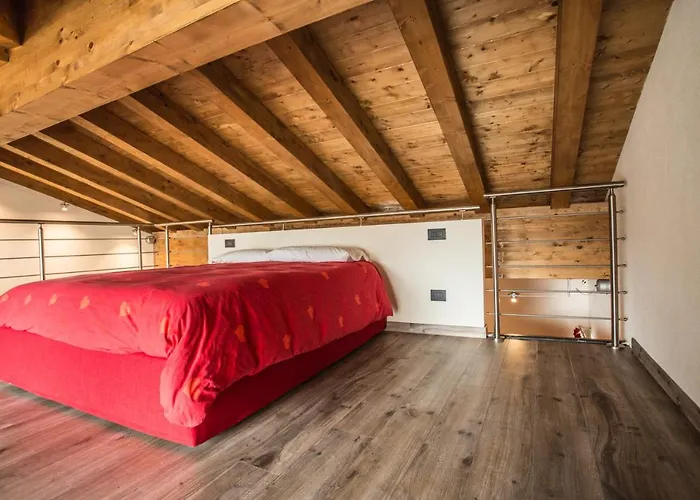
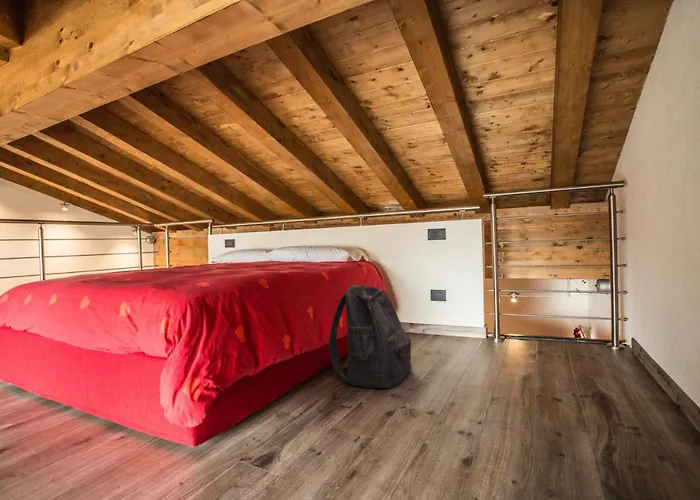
+ backpack [328,284,413,389]
